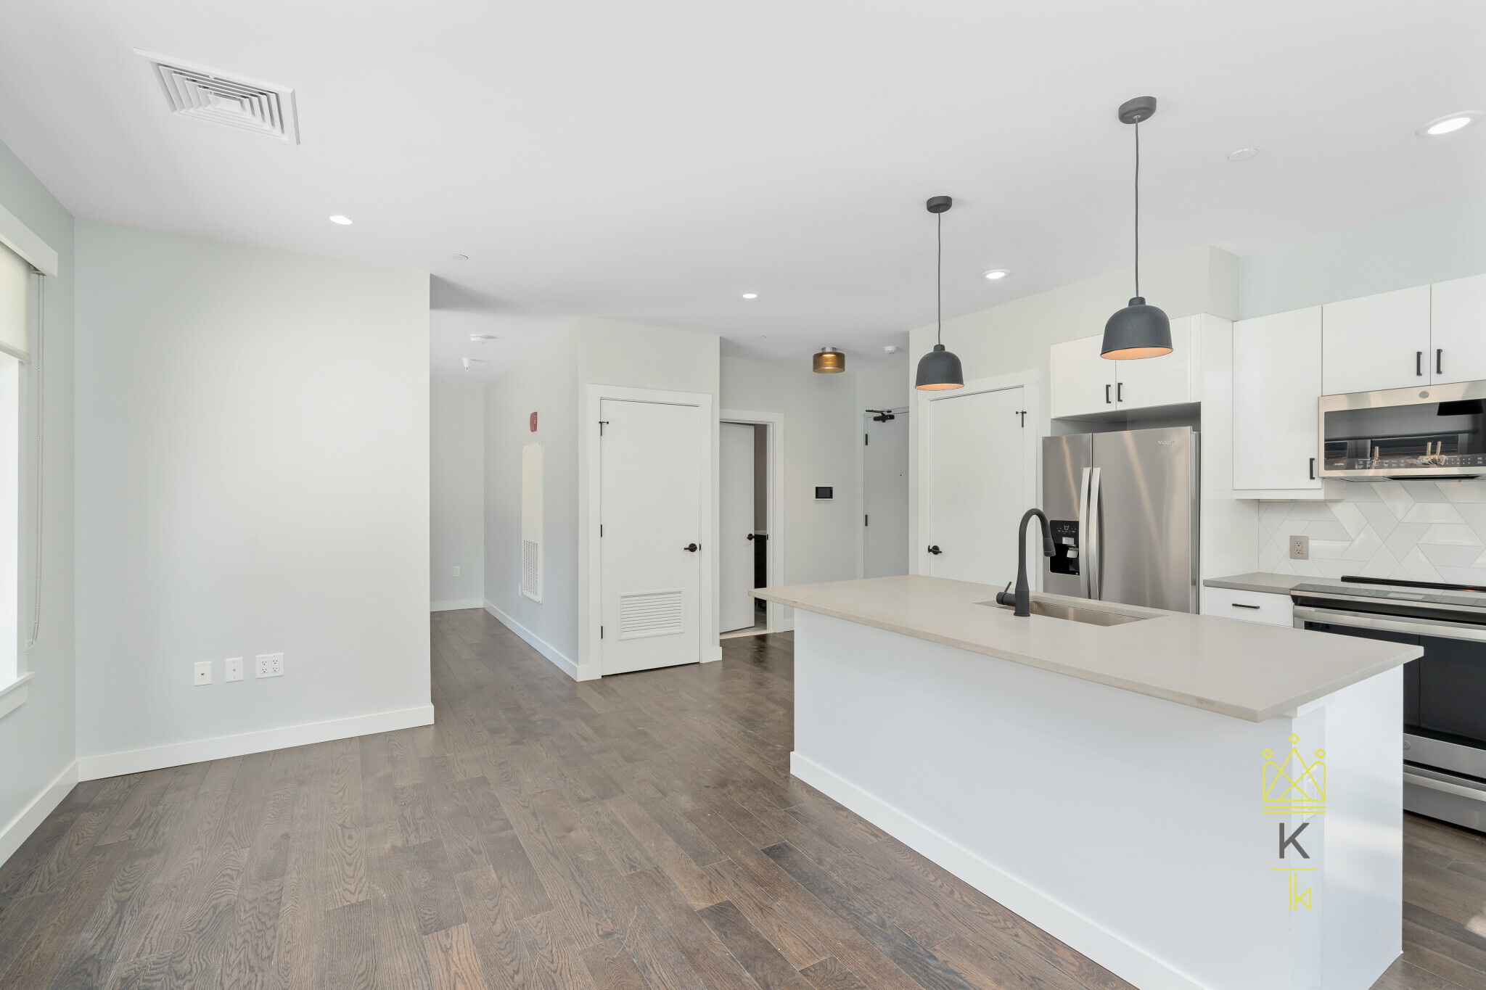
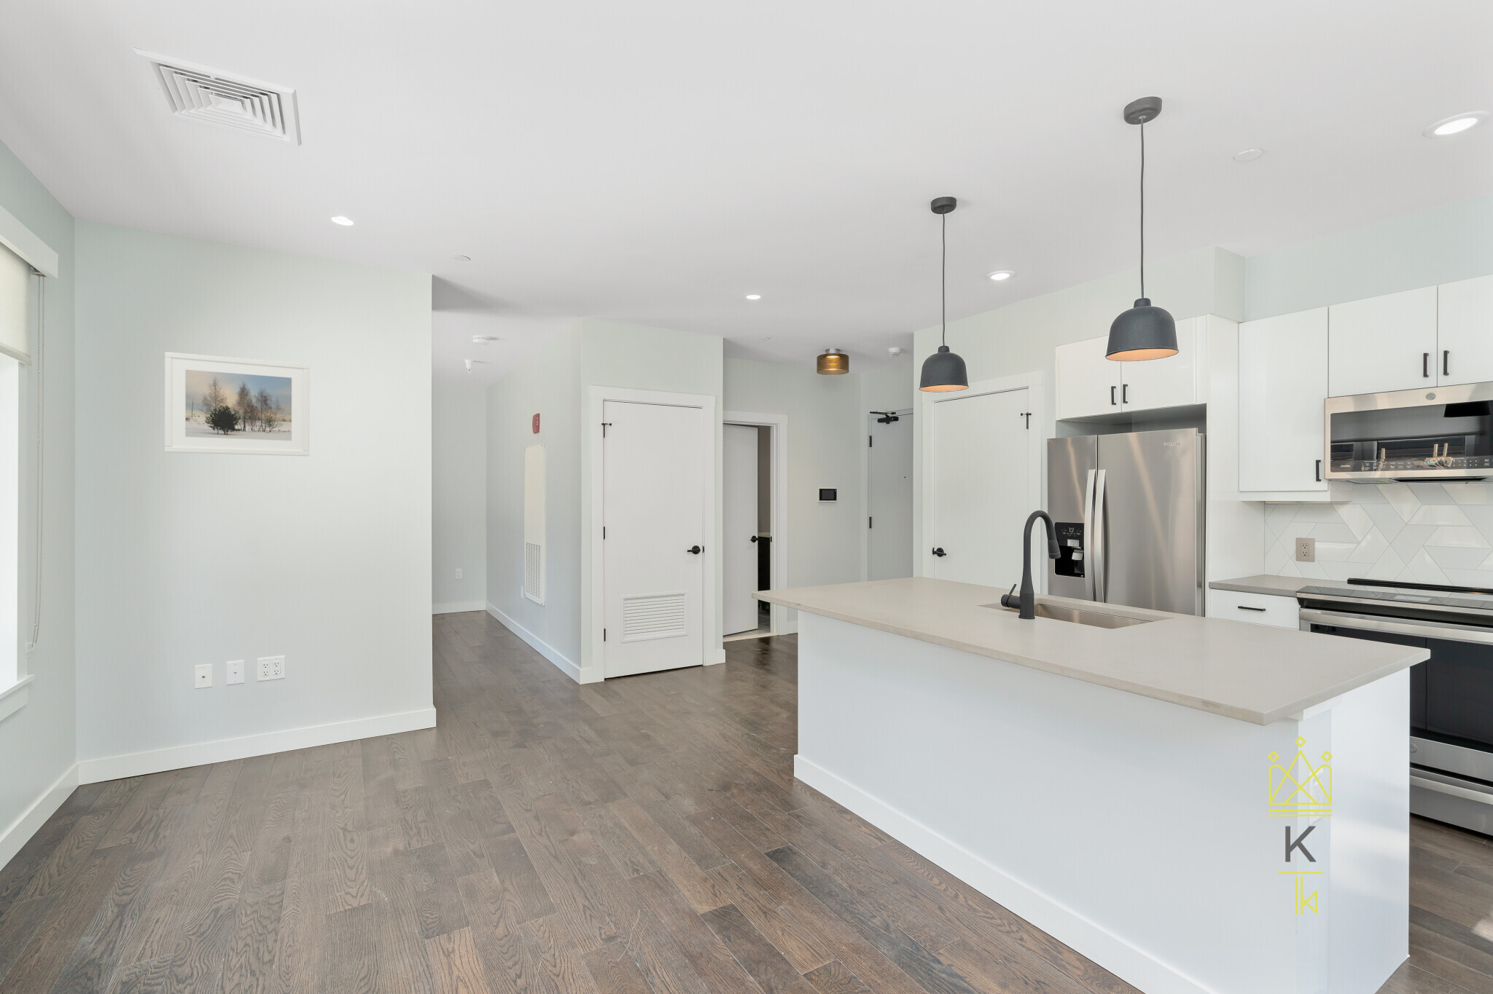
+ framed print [164,351,310,457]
